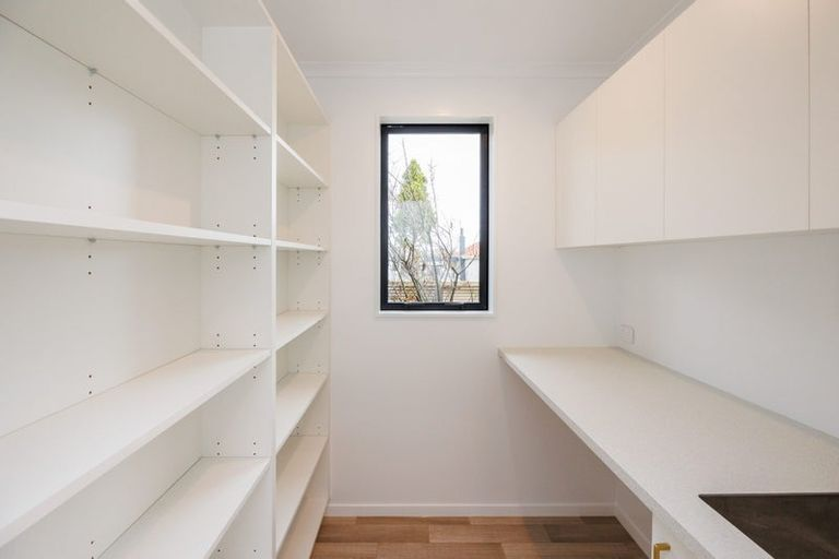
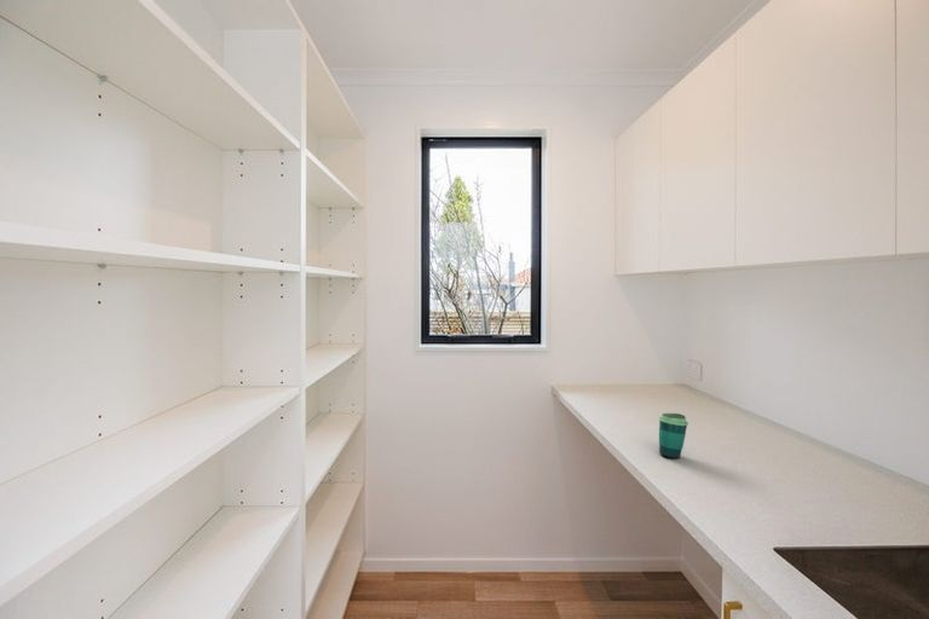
+ cup [658,412,689,459]
